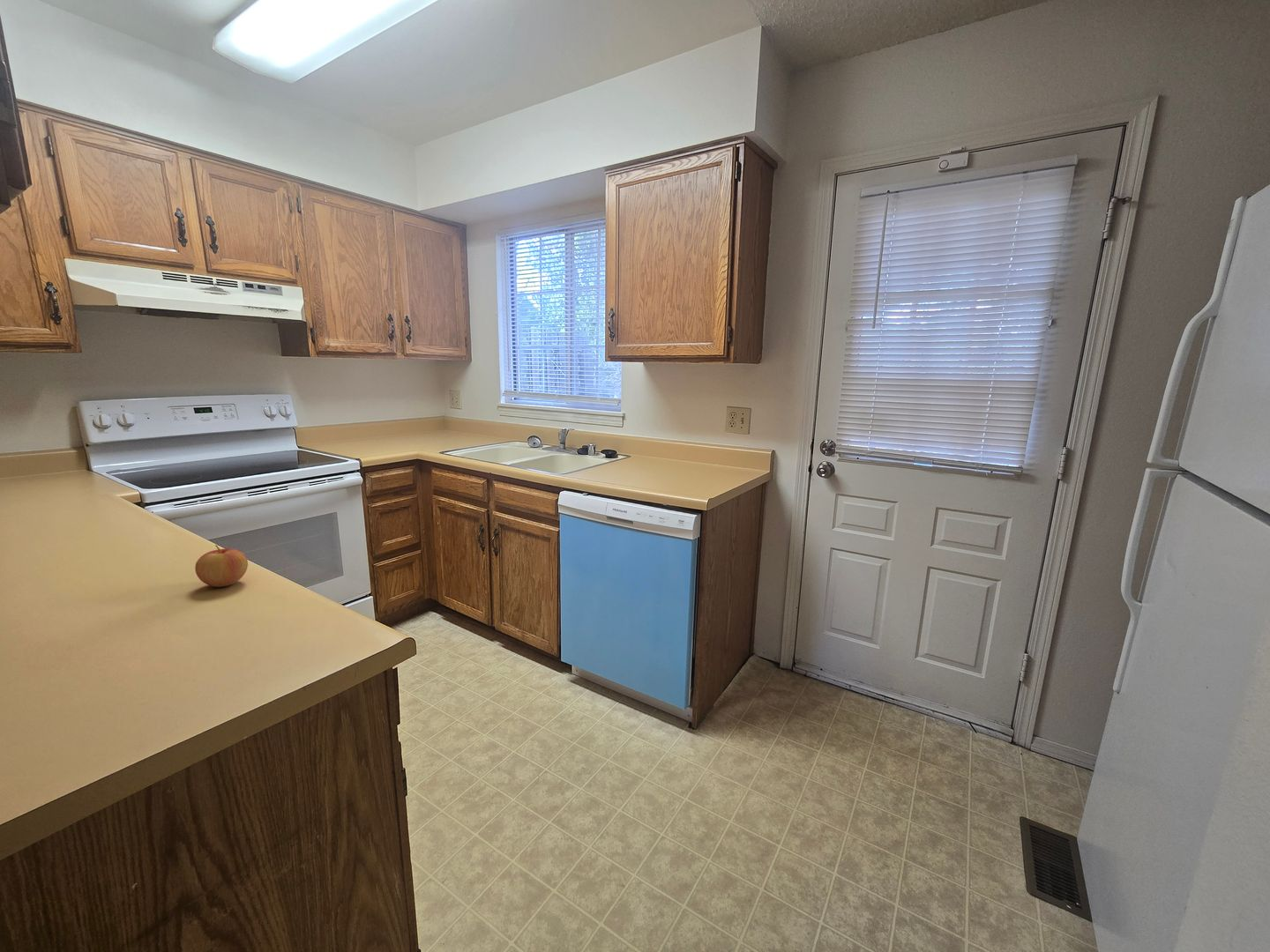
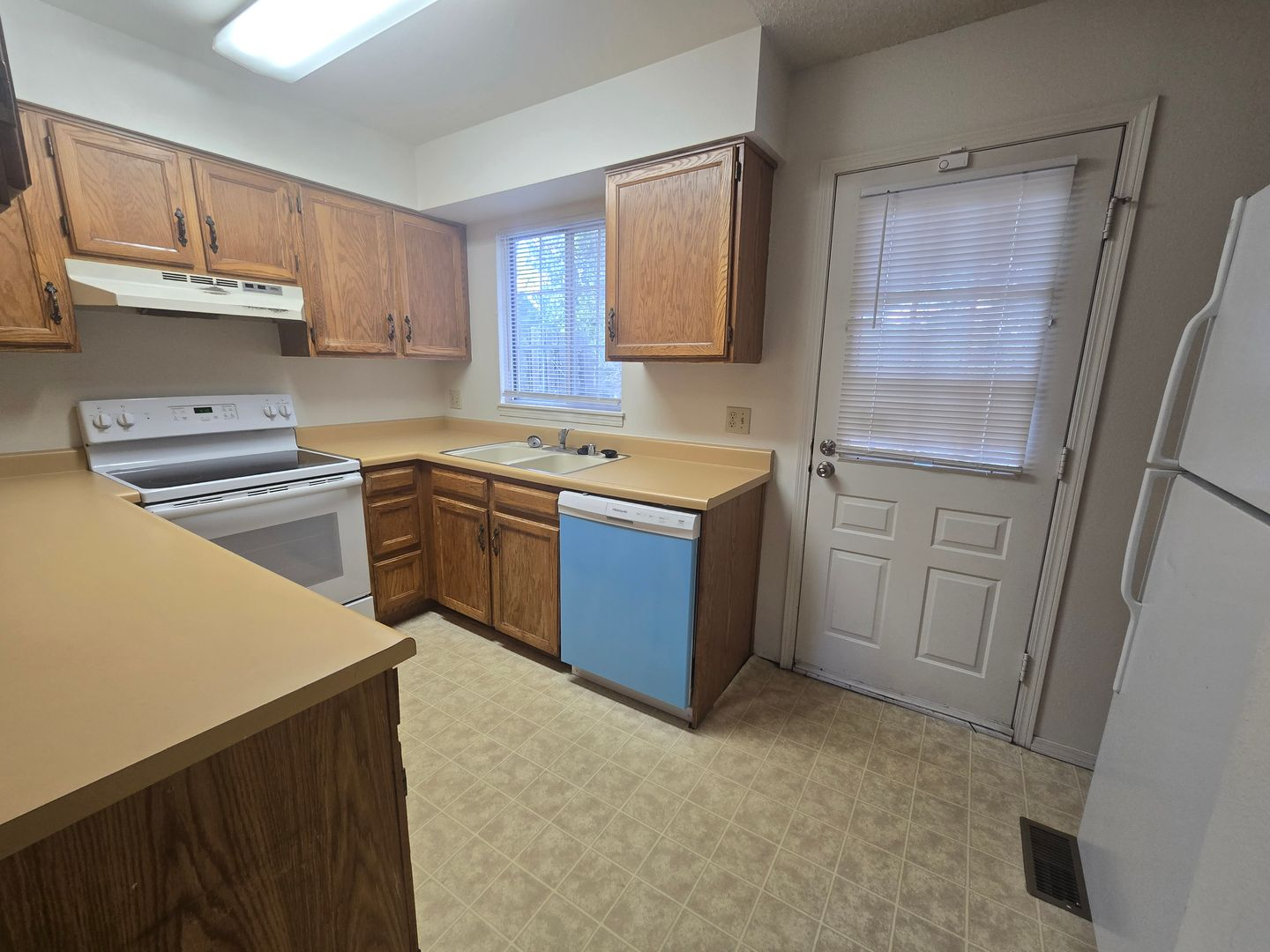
- apple [194,544,249,588]
